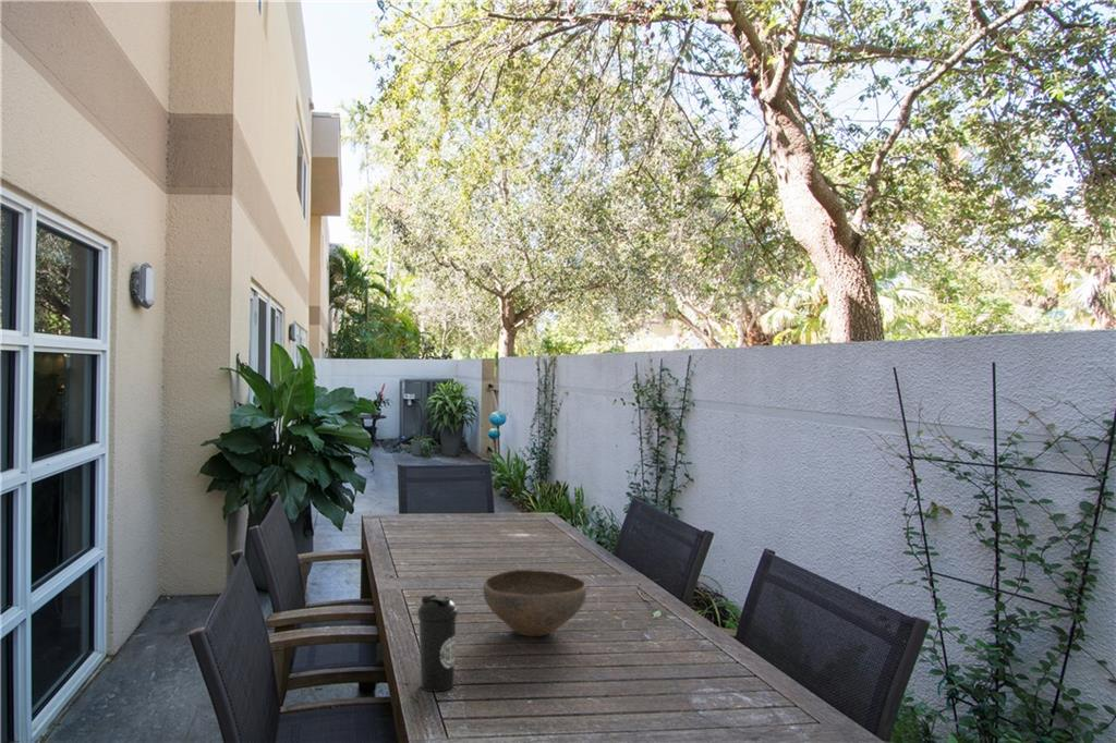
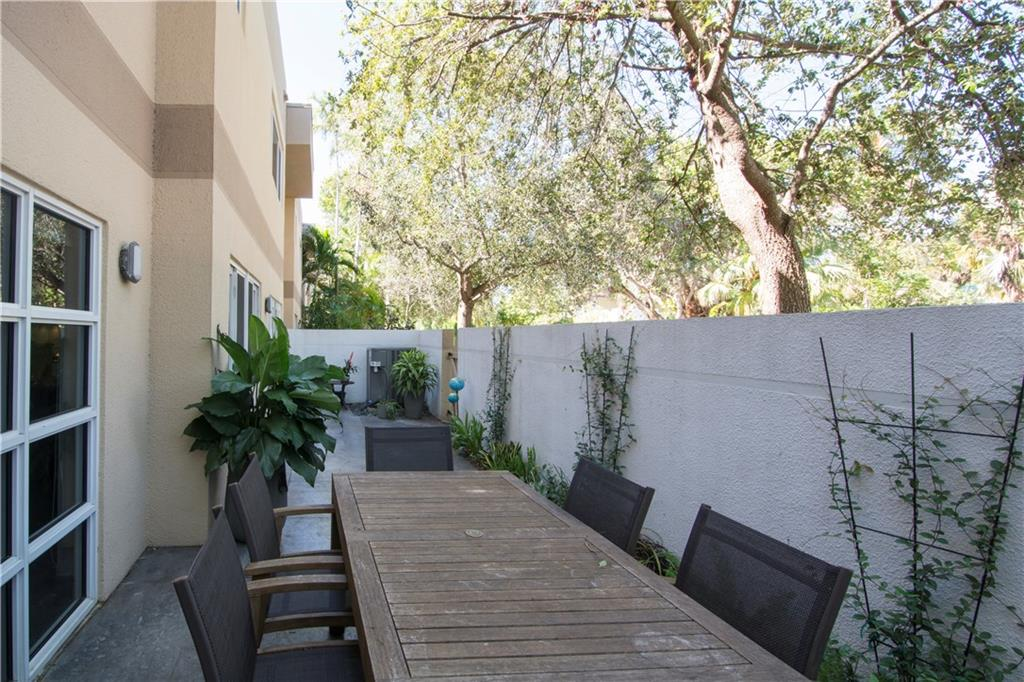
- water bottle [416,593,459,693]
- bowl [483,569,587,637]
